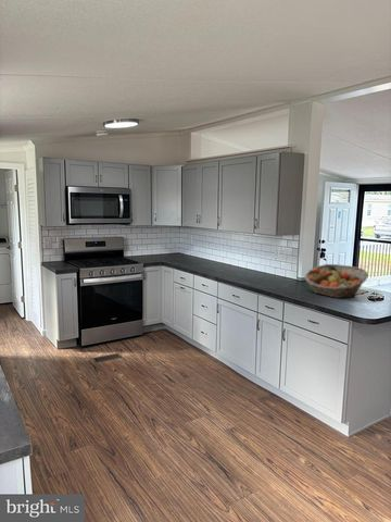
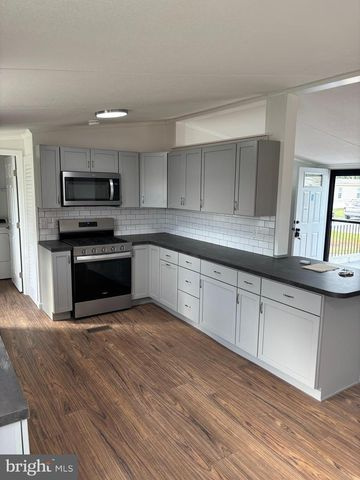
- fruit basket [304,263,369,299]
